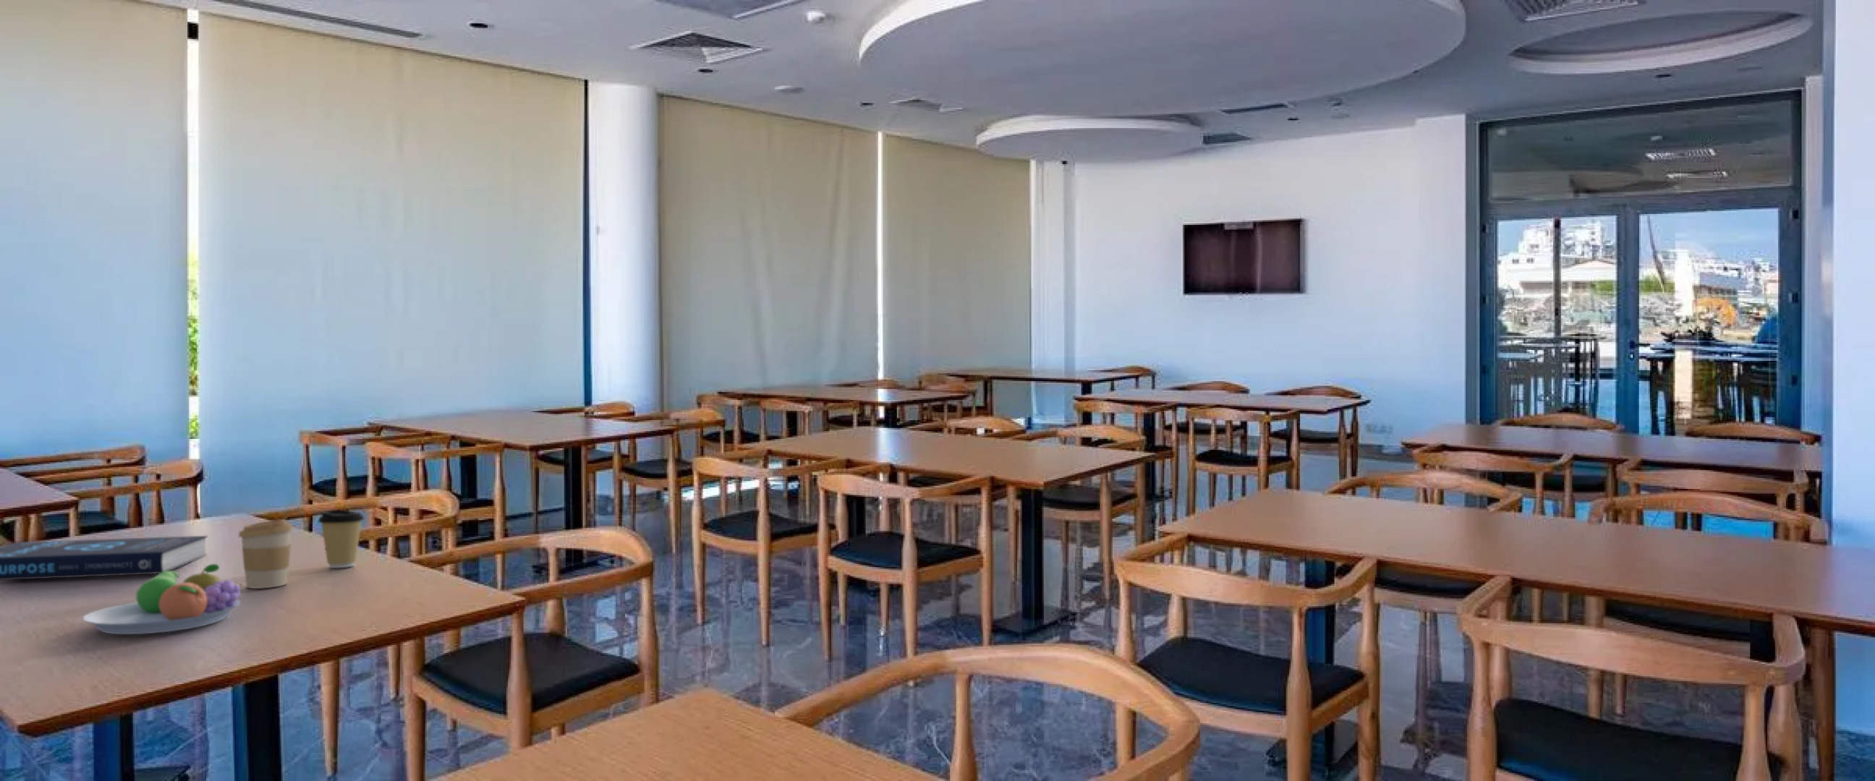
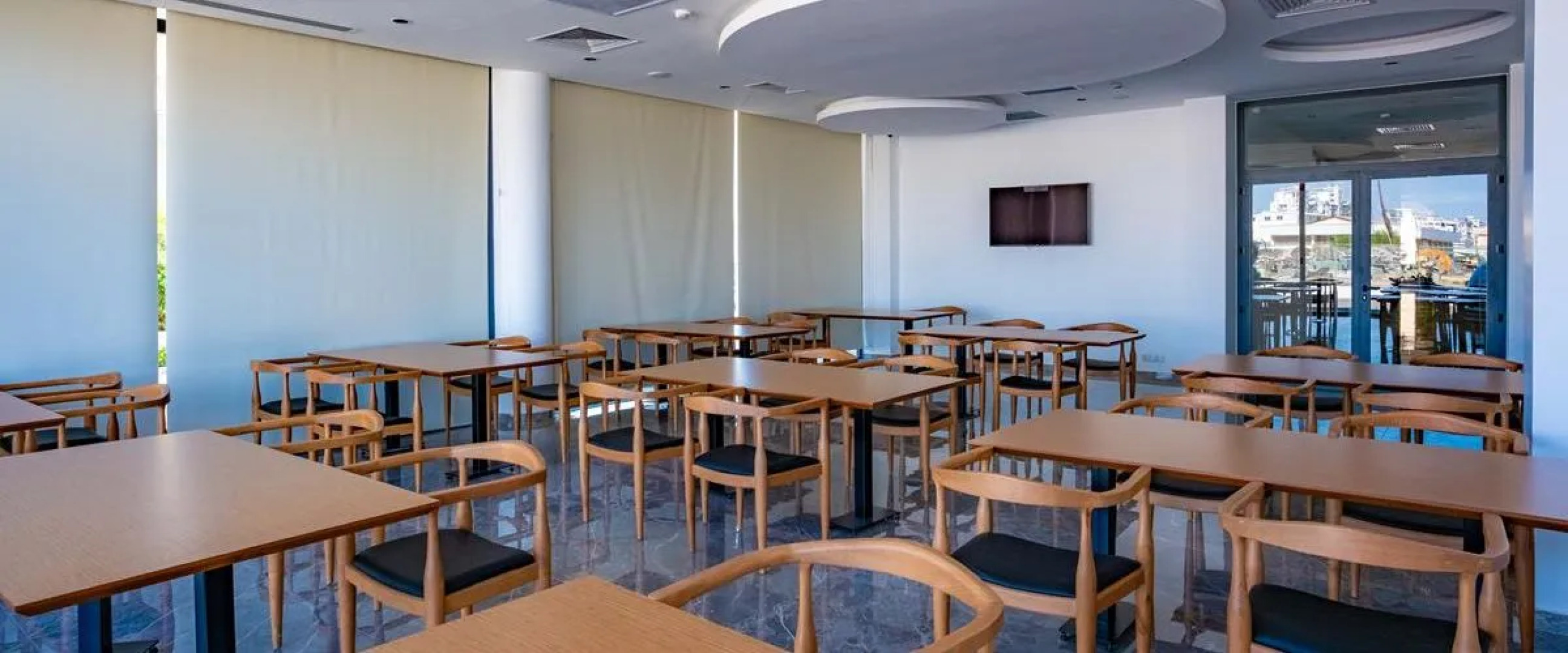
- coffee cup [238,519,293,590]
- book [0,535,208,581]
- coffee cup [317,510,365,568]
- fruit bowl [81,563,243,635]
